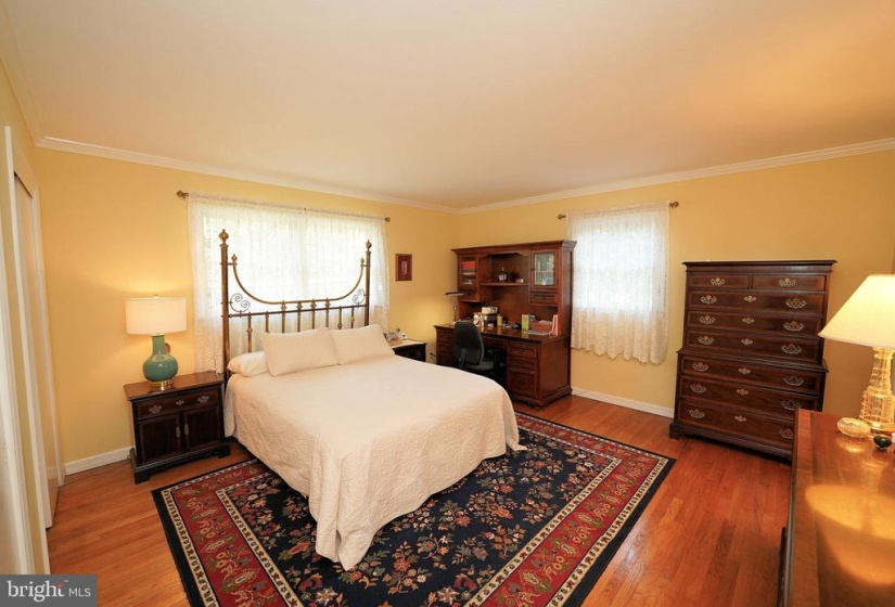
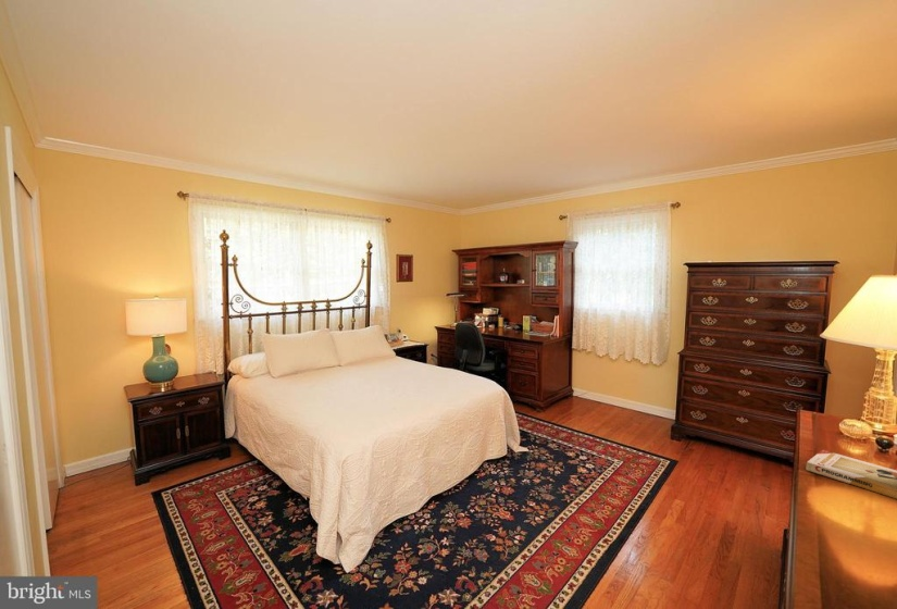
+ book [805,449,897,500]
